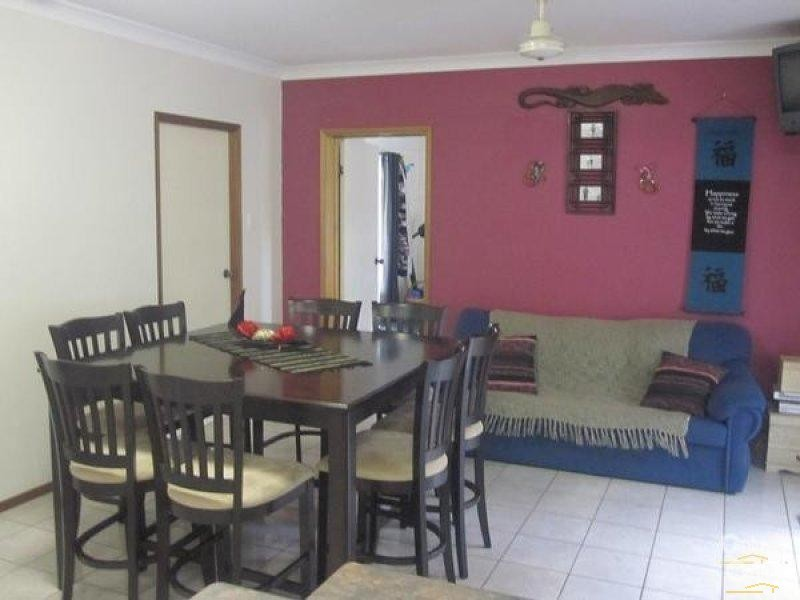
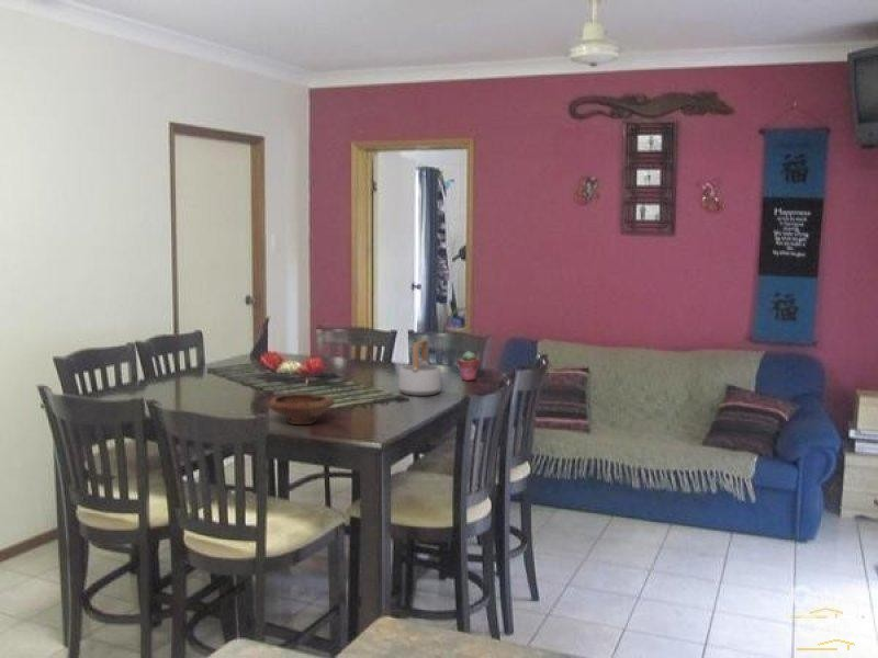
+ teapot [397,339,442,397]
+ potted succulent [455,350,481,382]
+ bowl [267,393,336,426]
